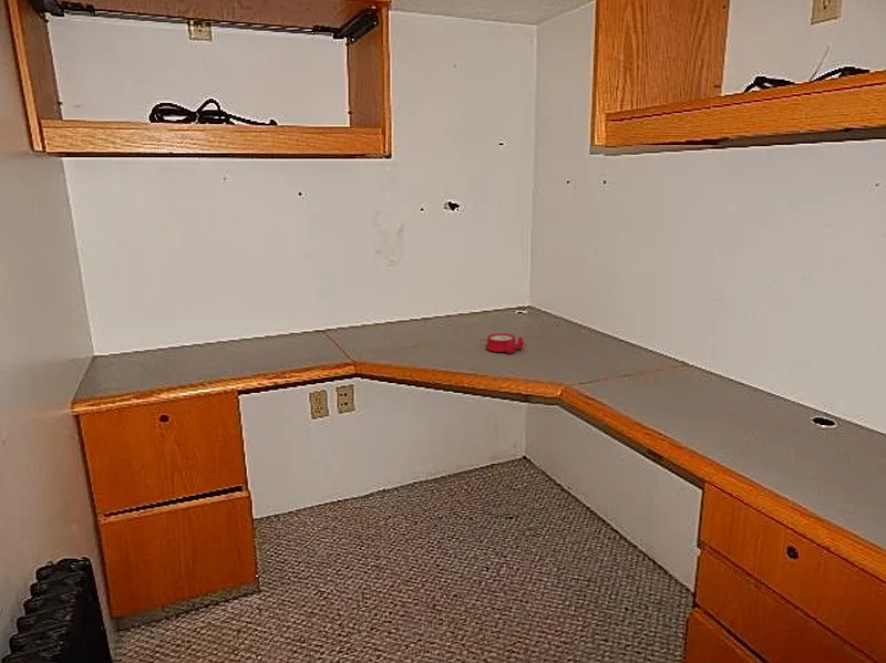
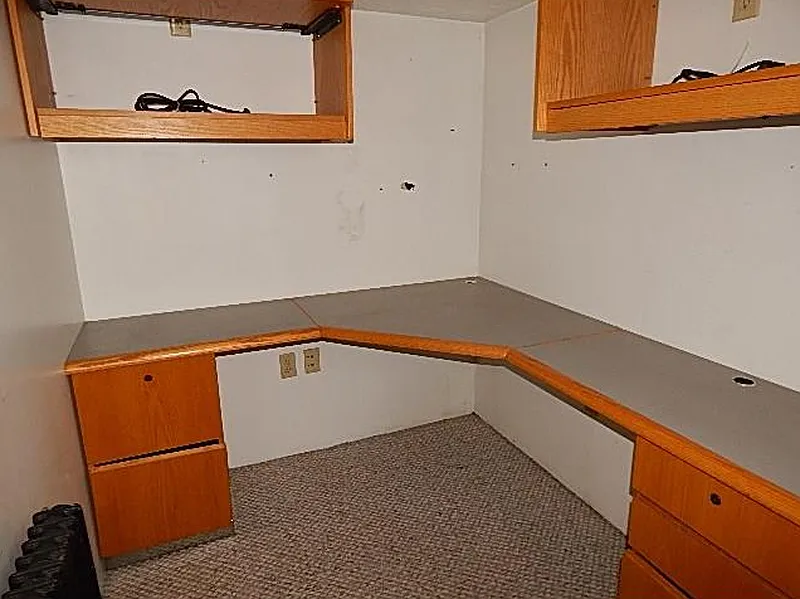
- alarm clock [480,332,528,354]
